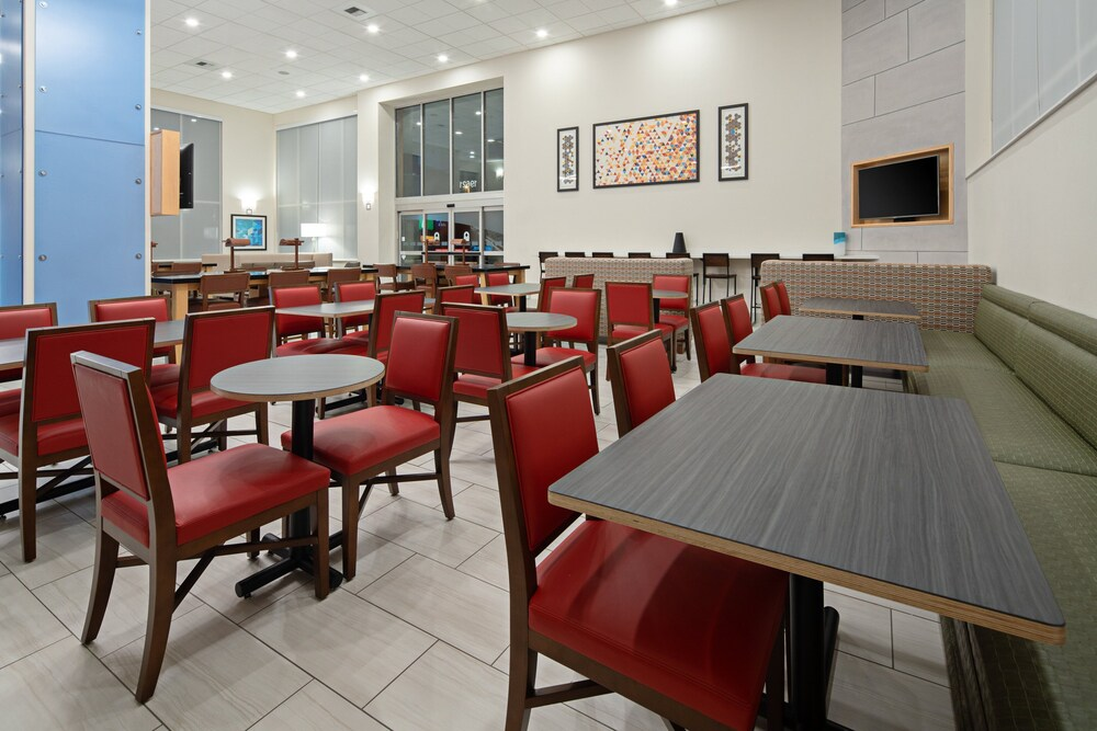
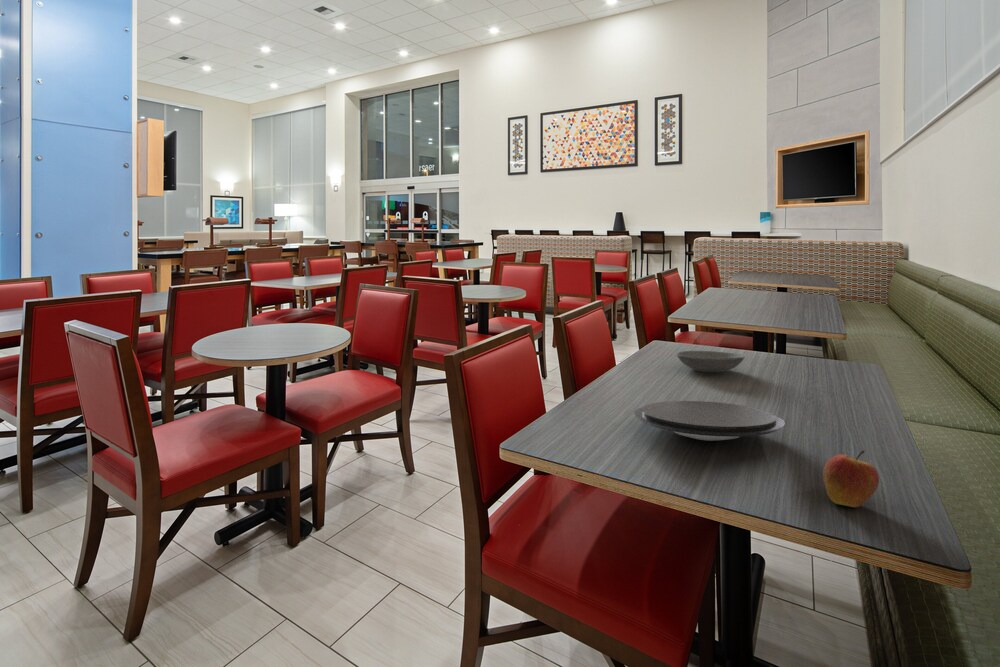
+ bowl [675,350,746,373]
+ plate [633,400,786,442]
+ fruit [822,449,880,508]
